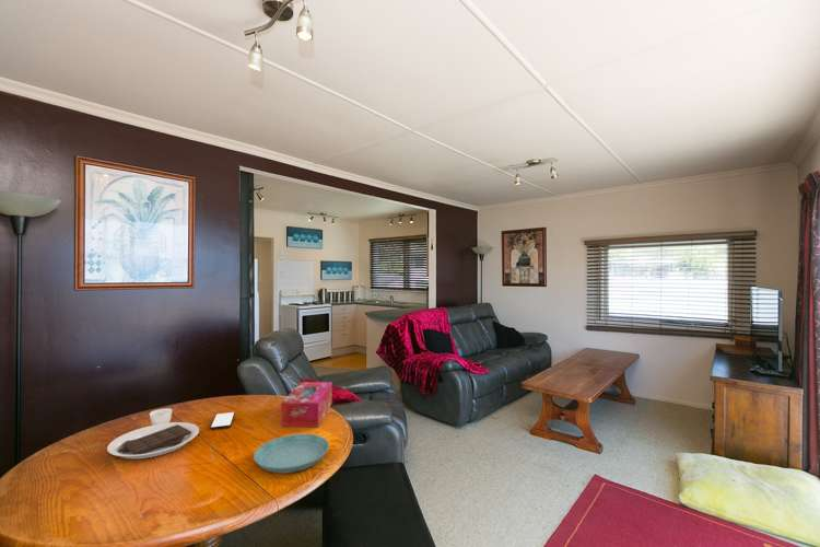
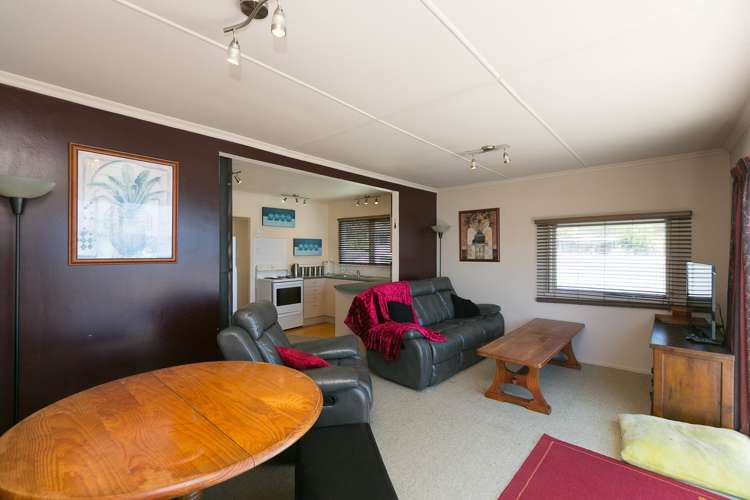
- tissue box [280,381,333,429]
- placemat [106,407,236,459]
- saucer [253,433,330,475]
